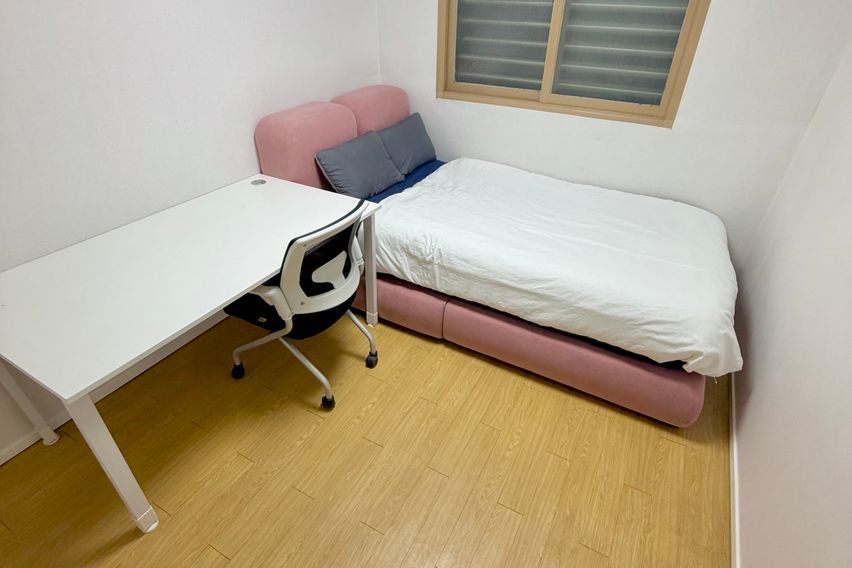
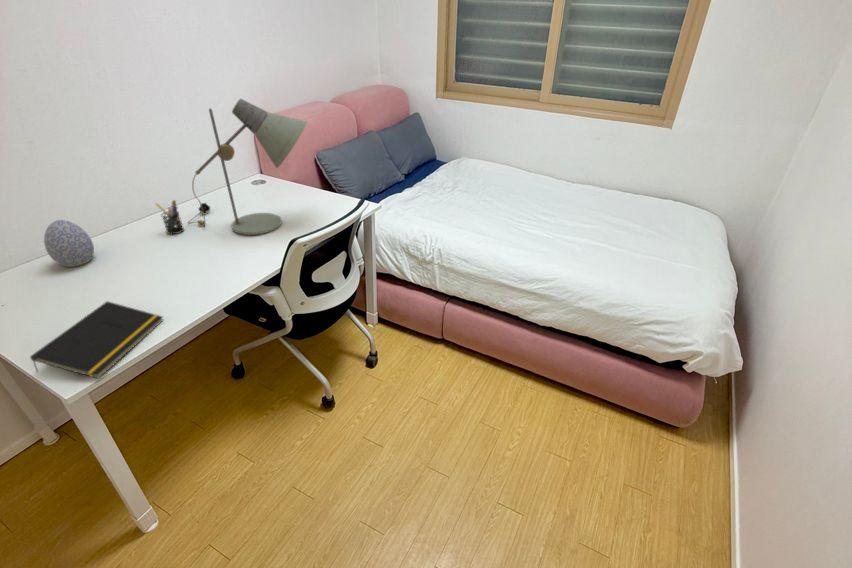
+ notepad [29,300,164,380]
+ pen holder [155,199,185,235]
+ decorative egg [43,219,95,268]
+ desk lamp [187,98,308,236]
